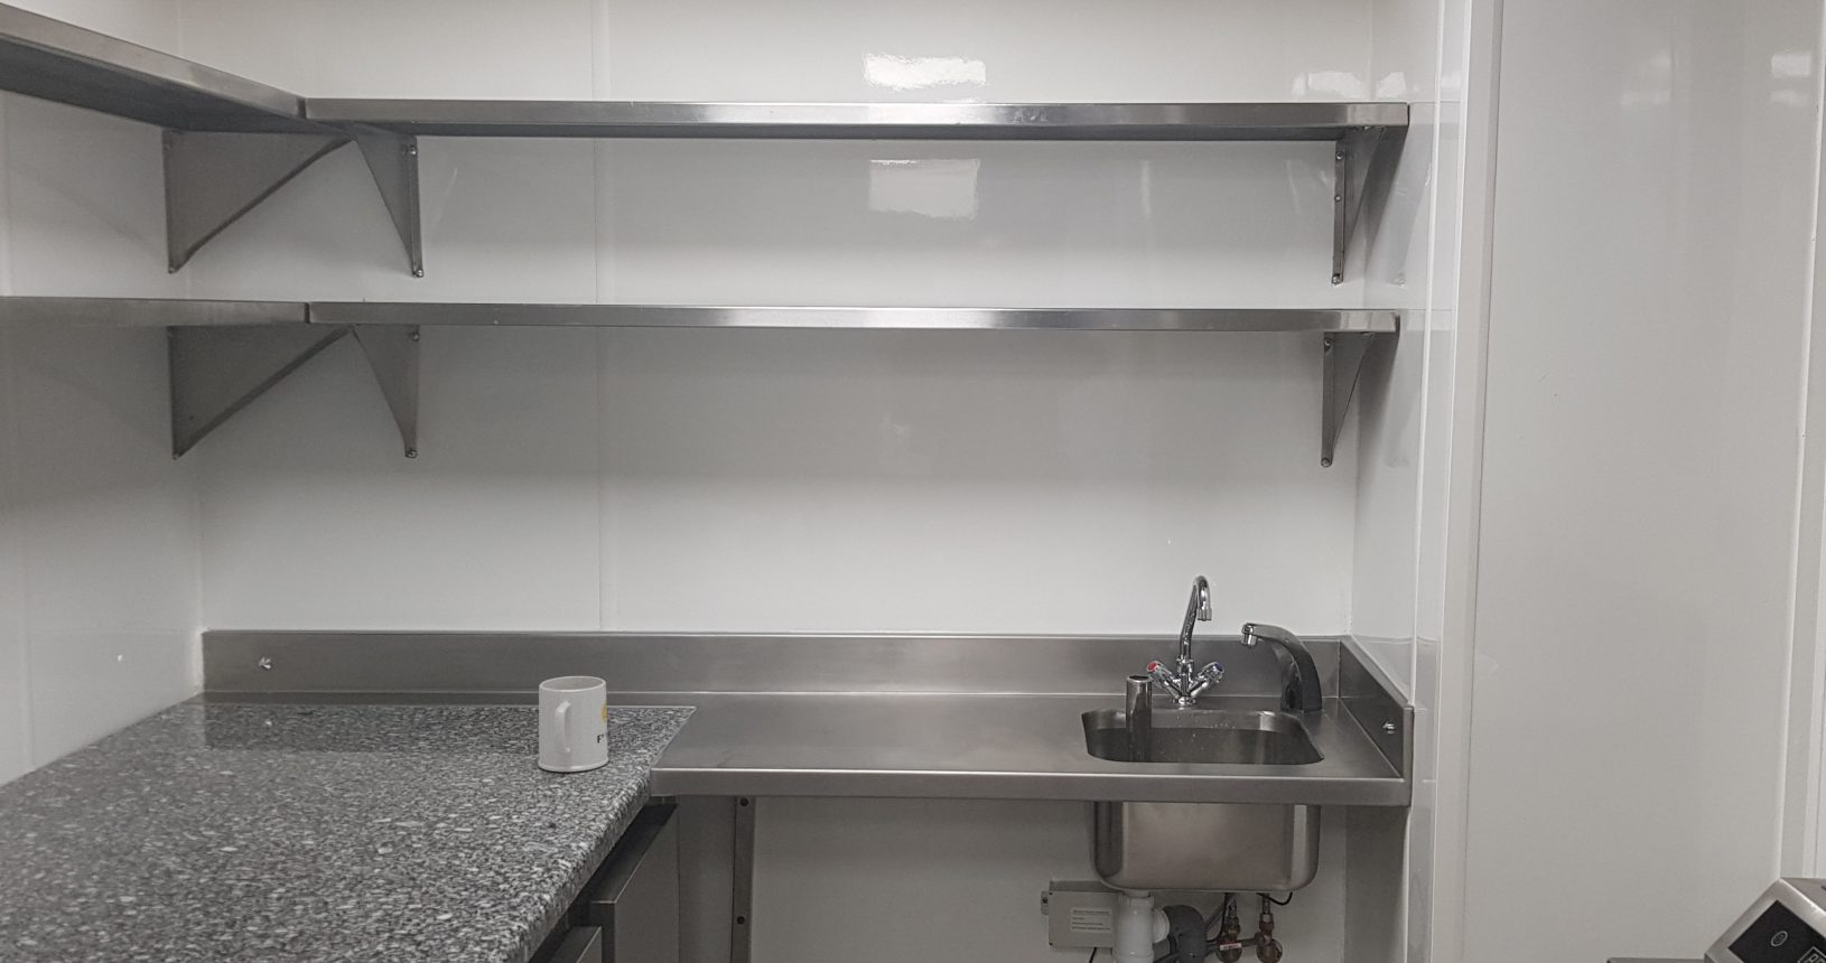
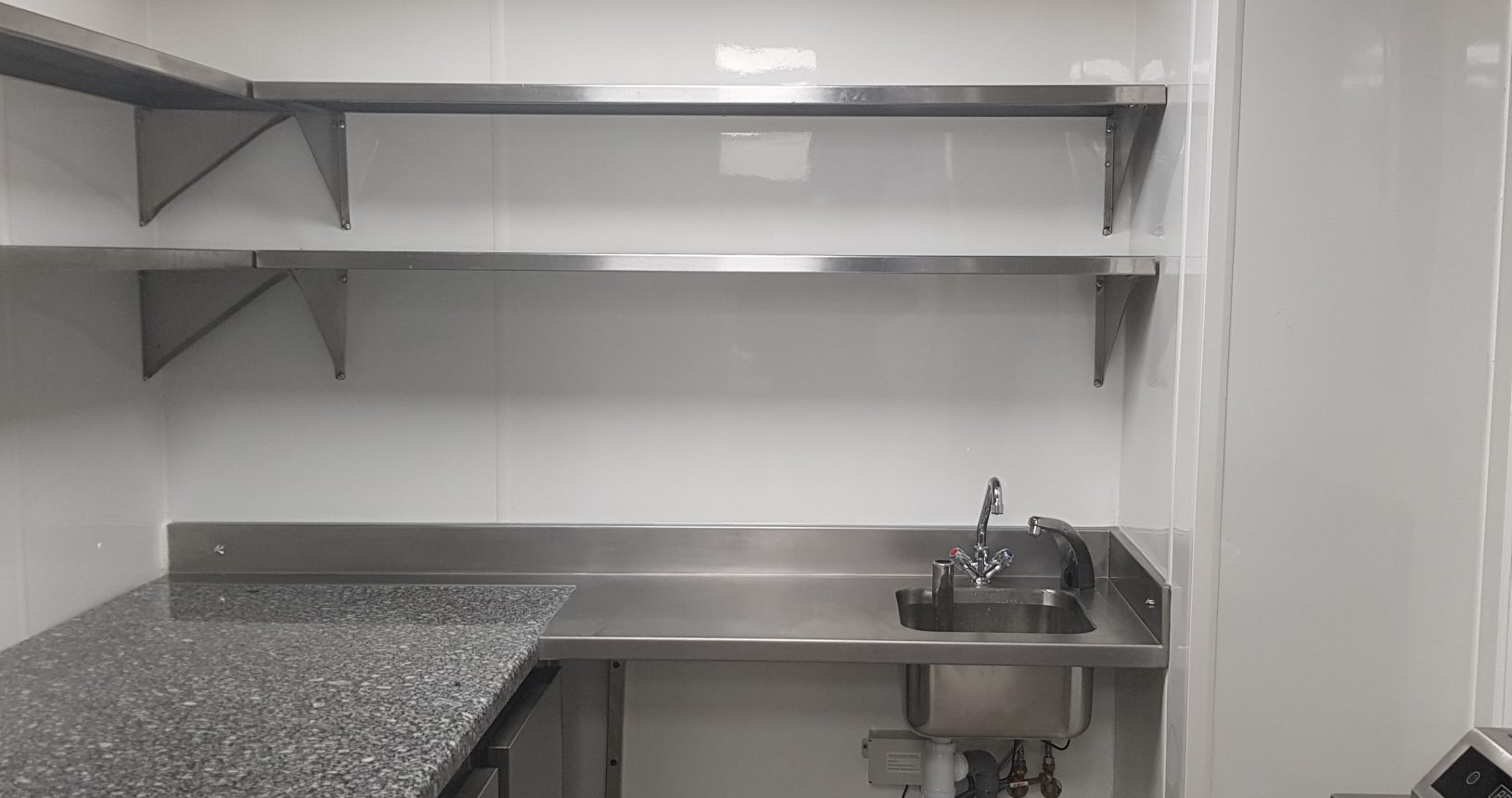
- mug [536,676,610,772]
